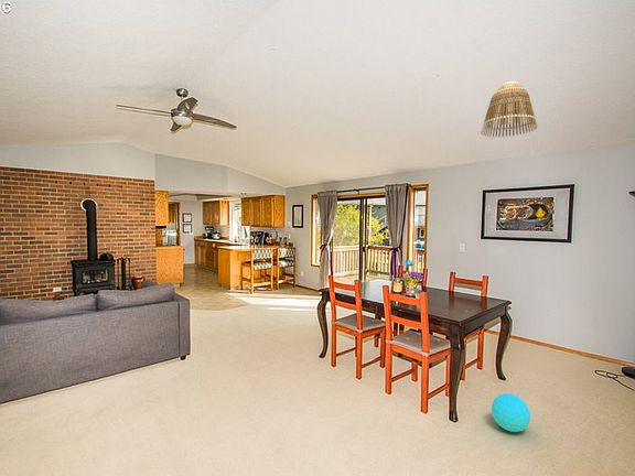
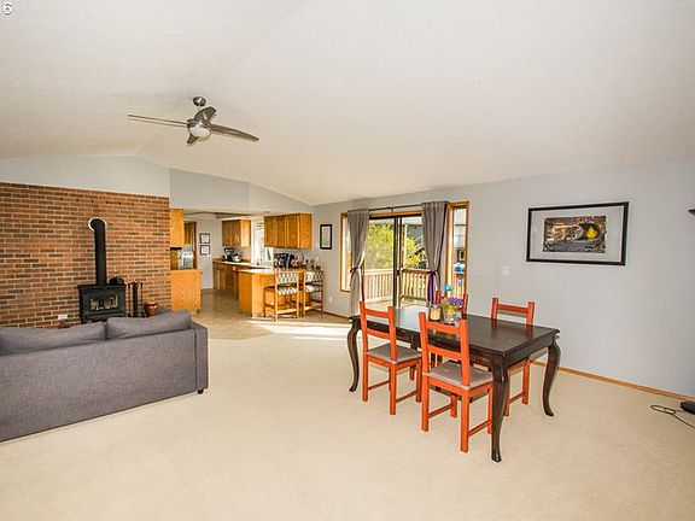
- ball [491,392,531,433]
- lamp shade [480,80,539,138]
